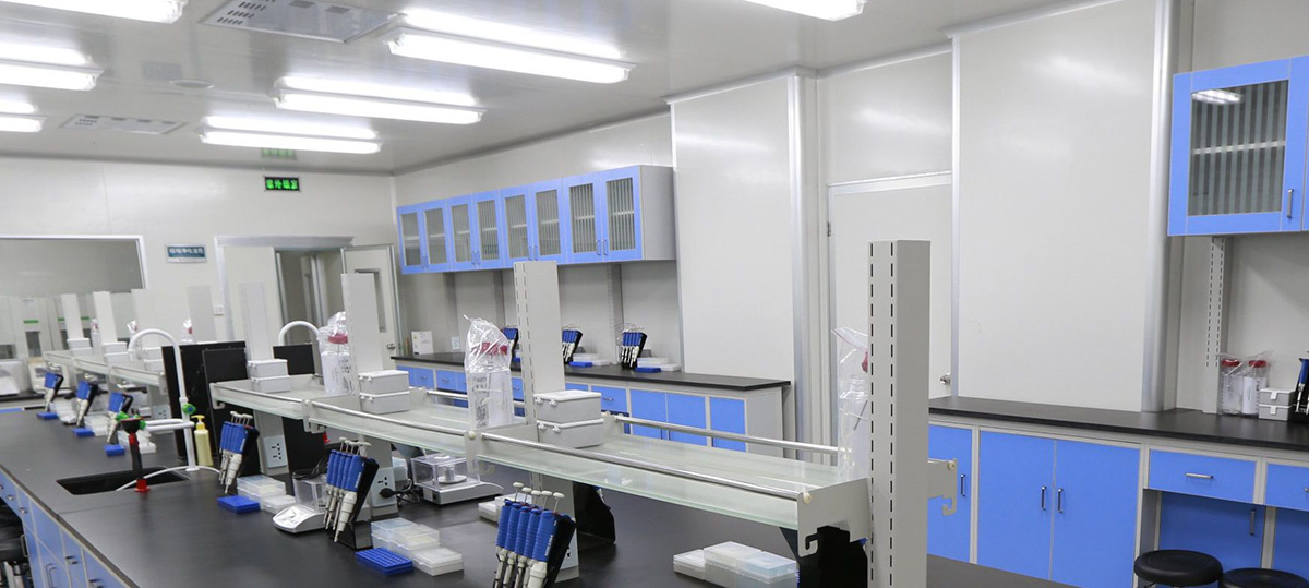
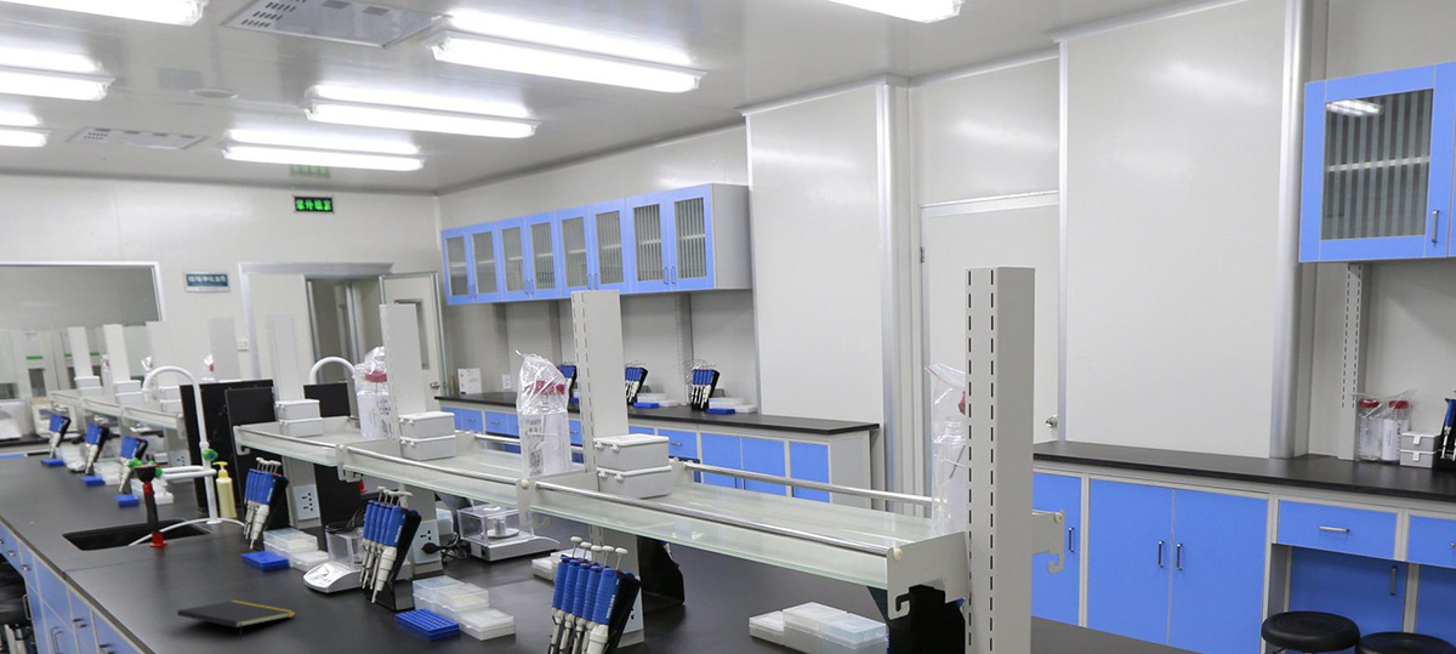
+ notepad [176,599,297,642]
